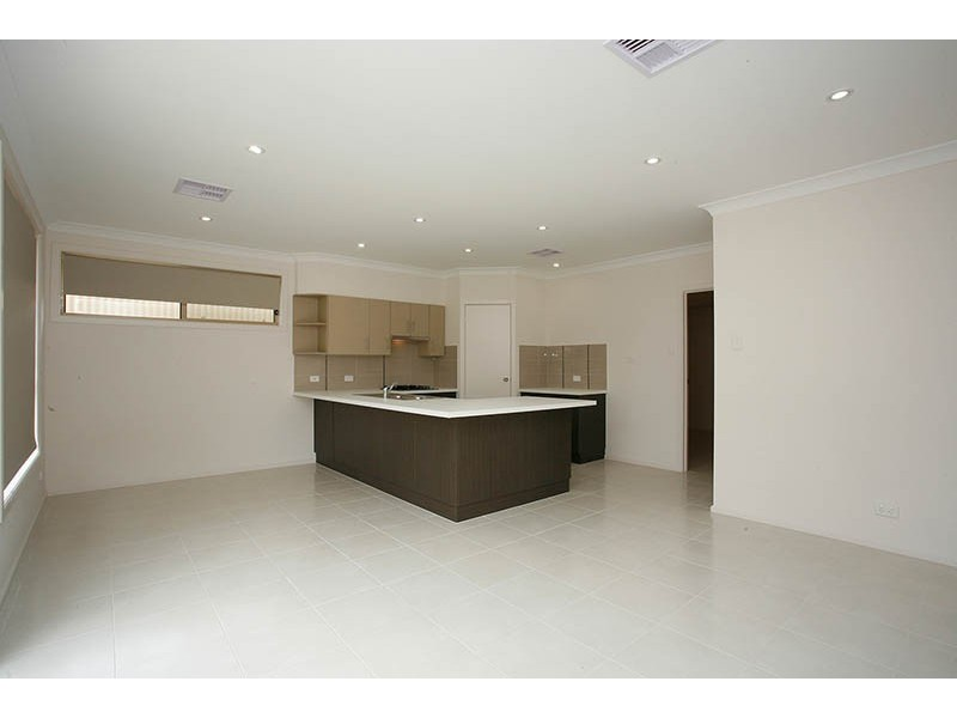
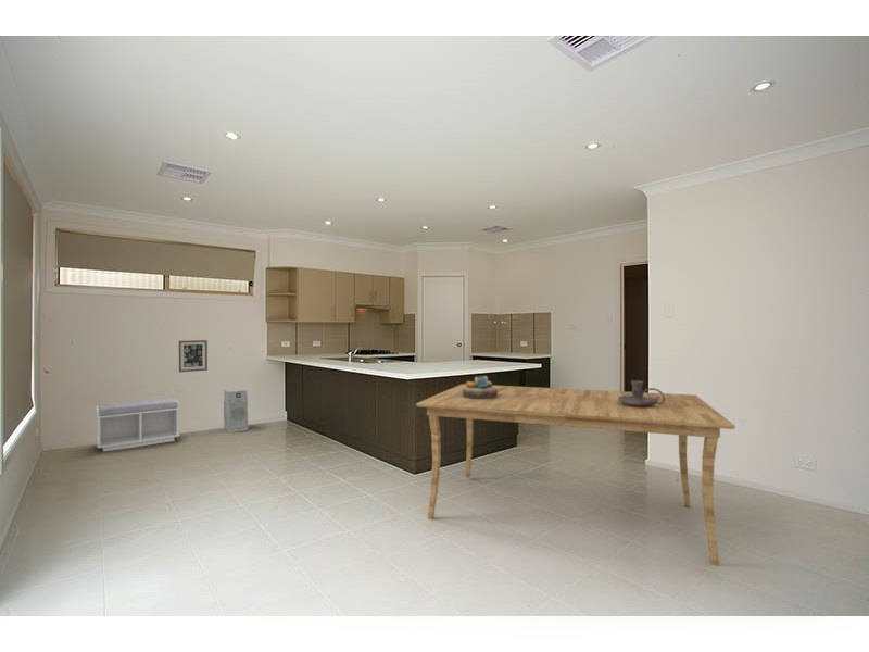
+ air purifier [223,387,249,434]
+ wall art [178,339,209,373]
+ dining table [415,383,735,567]
+ candle holder [618,379,665,406]
+ decorative bowl [463,375,498,399]
+ bench [96,397,180,452]
